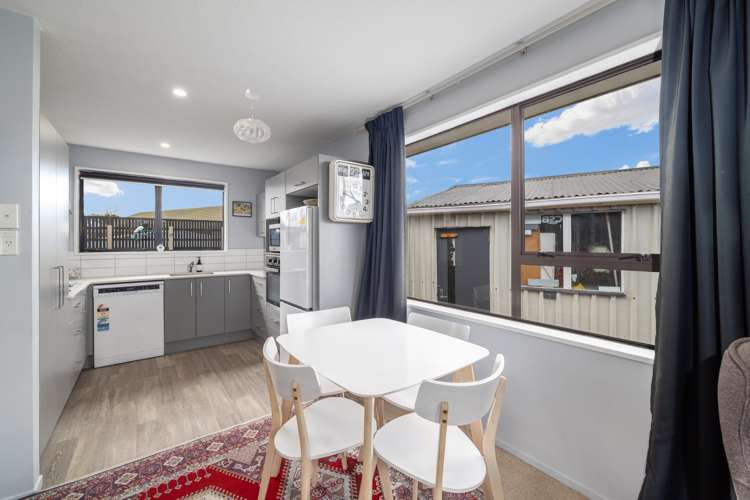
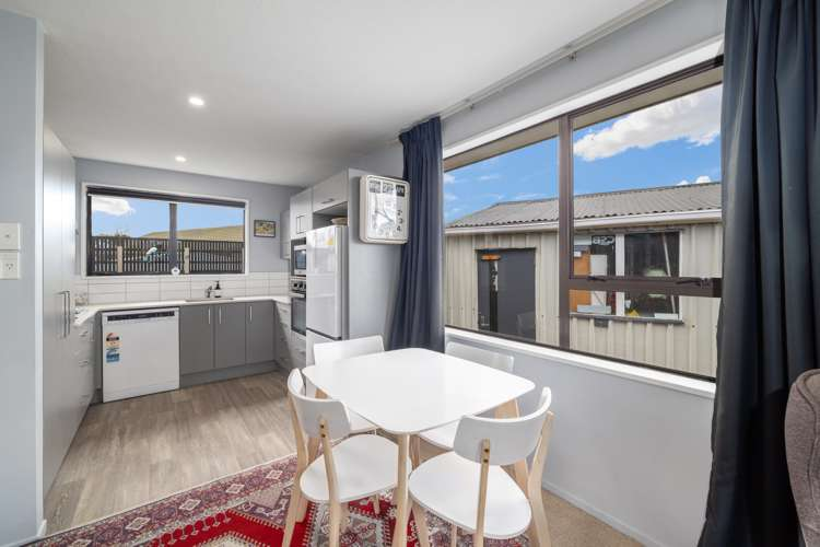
- pendant light [232,88,272,145]
